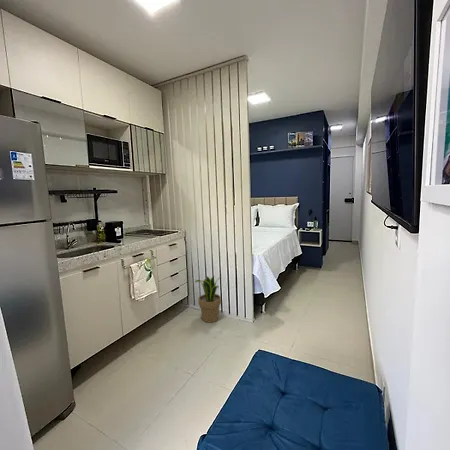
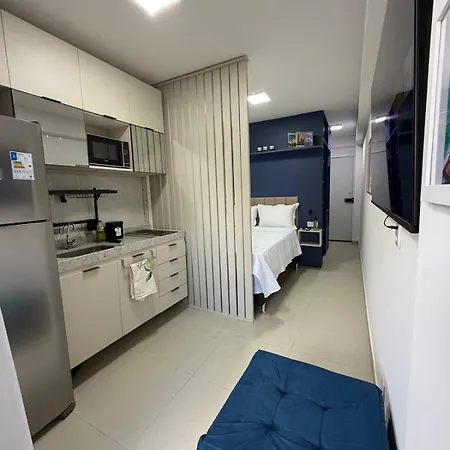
- potted plant [194,275,222,324]
